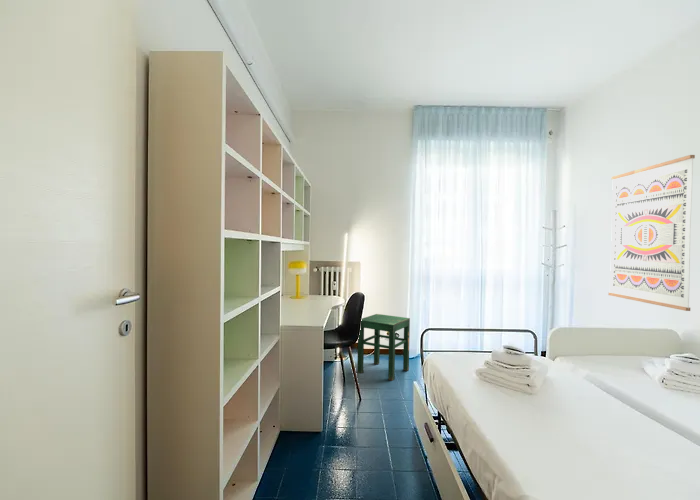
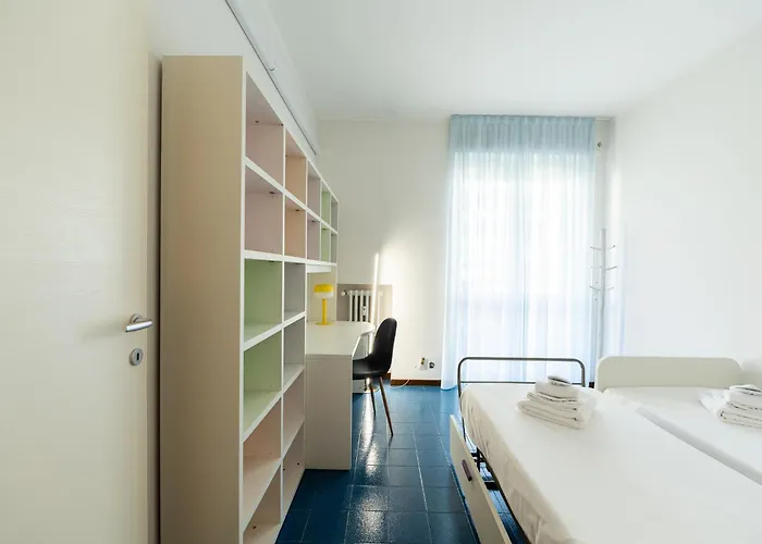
- wall art [608,154,696,312]
- stool [356,313,411,382]
